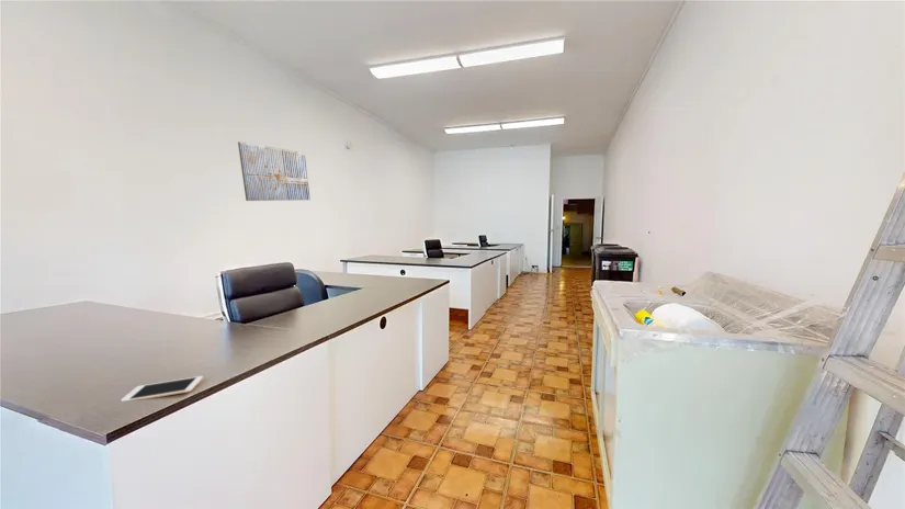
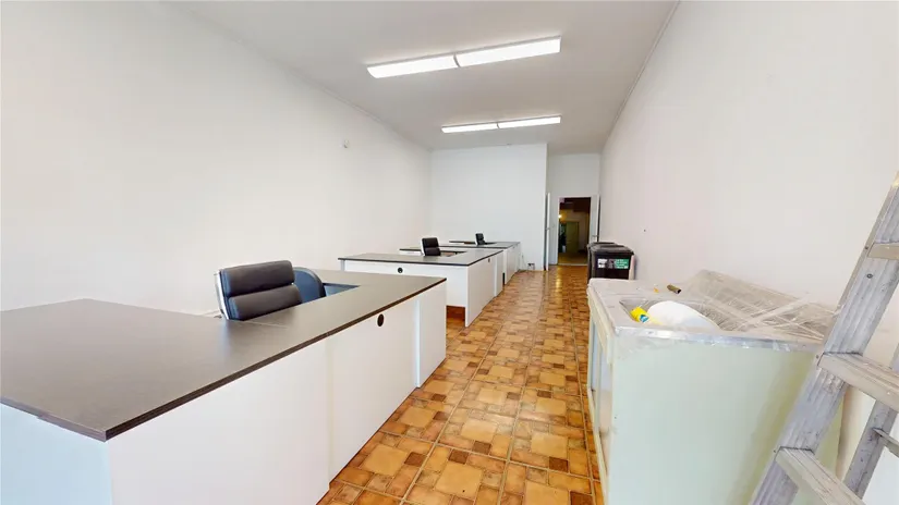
- wall art [237,140,312,202]
- cell phone [120,375,204,403]
